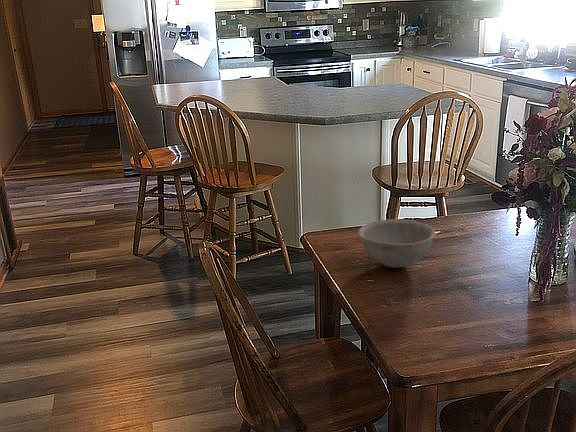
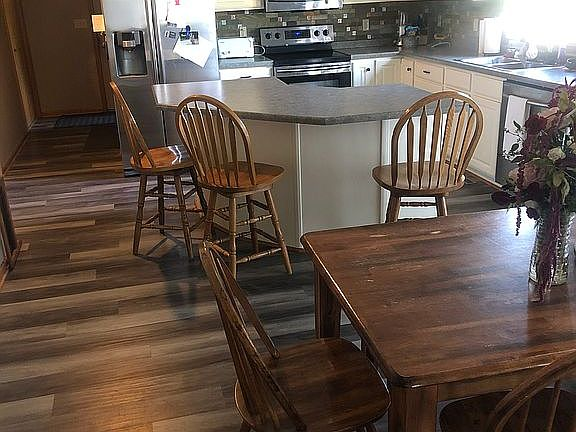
- bowl [358,218,436,269]
